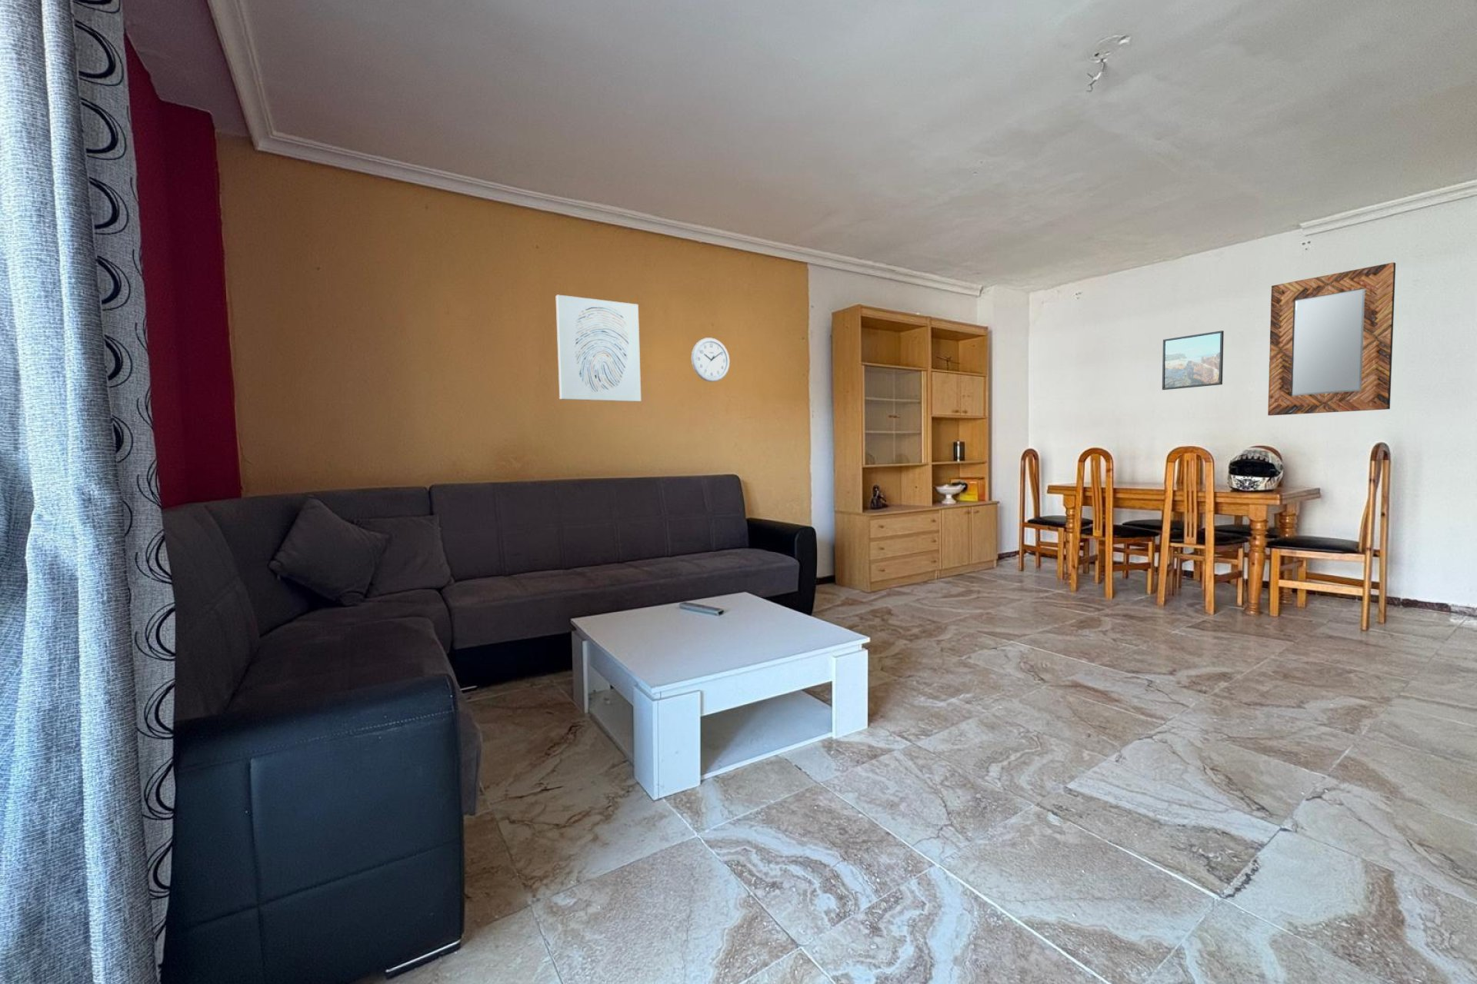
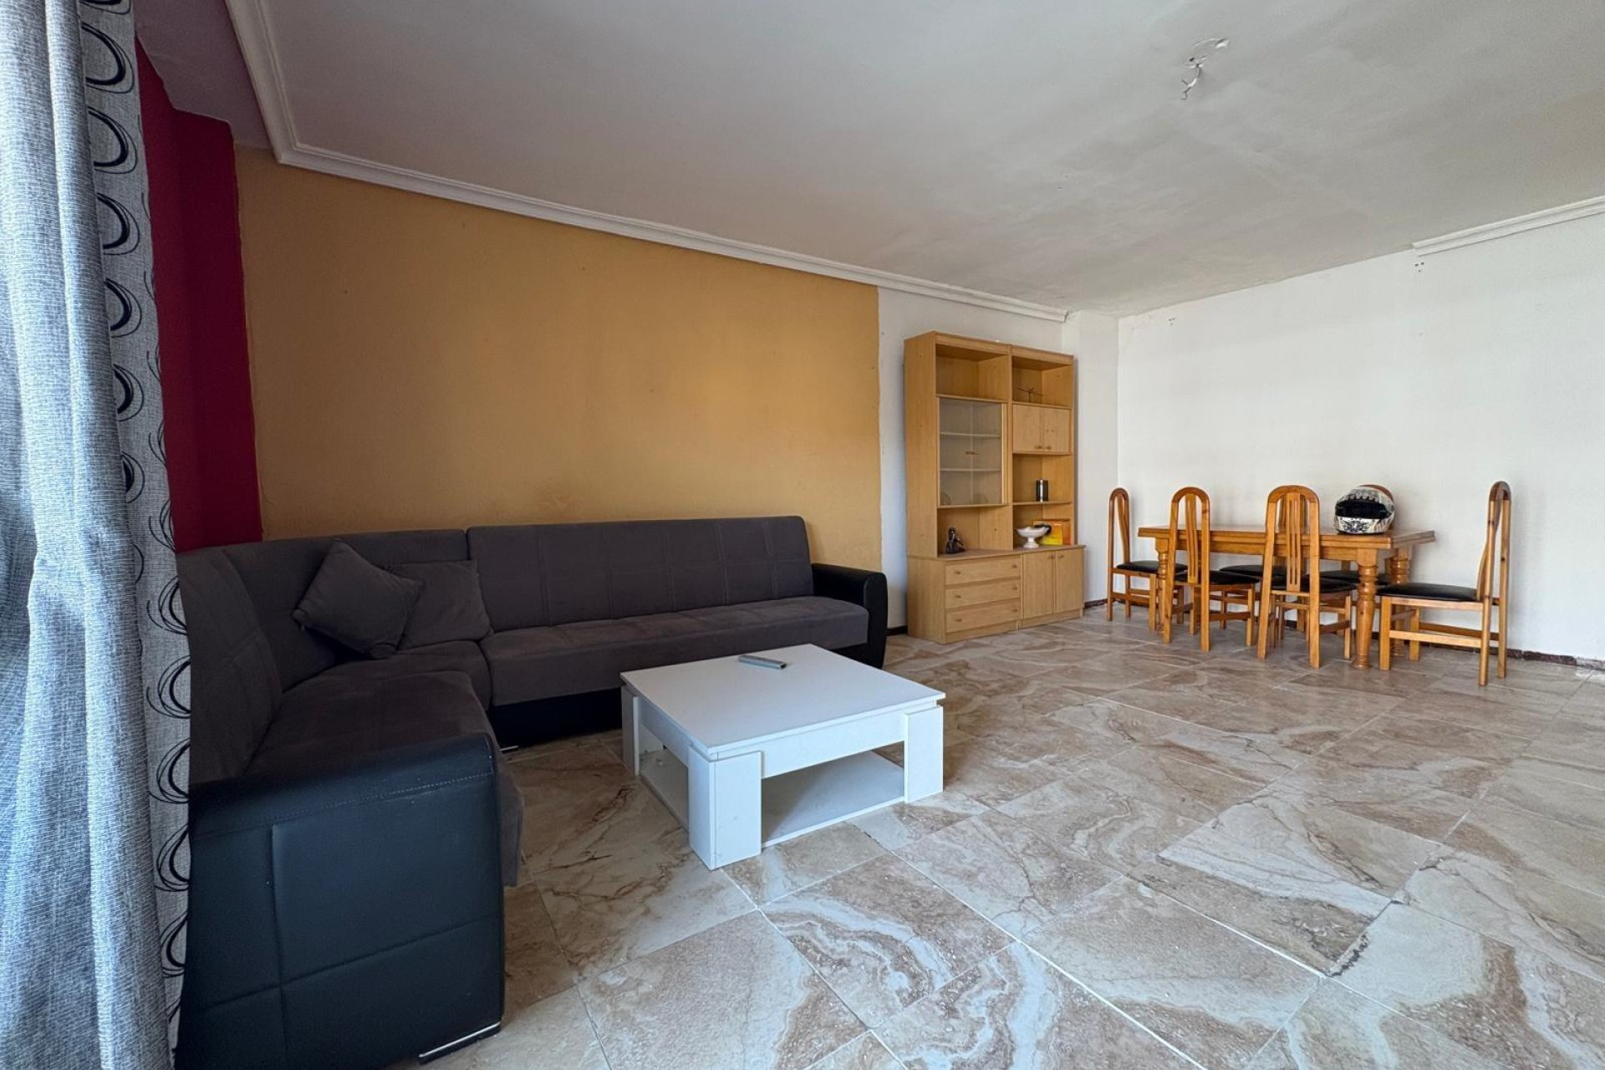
- home mirror [1267,261,1397,416]
- wall art [555,294,642,402]
- wall clock [691,337,730,383]
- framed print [1162,329,1224,391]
